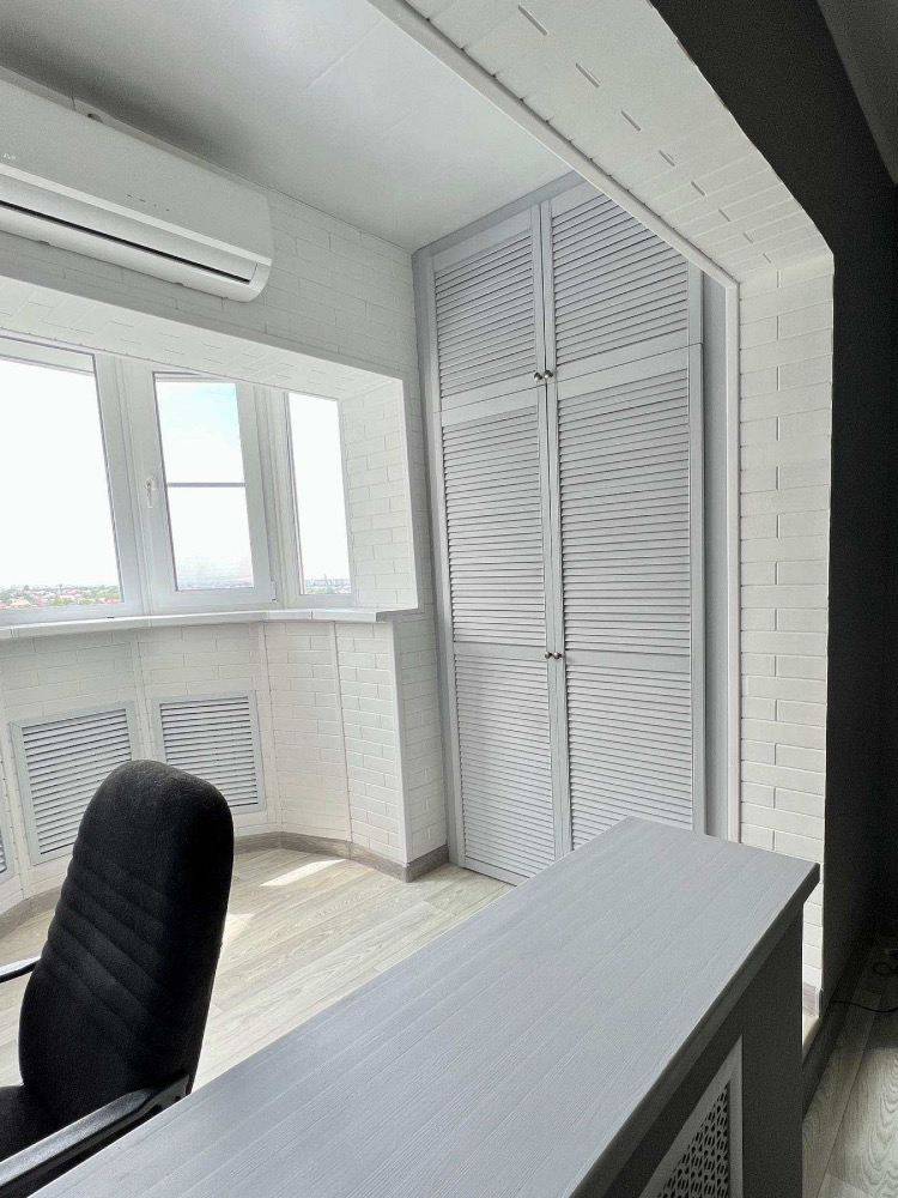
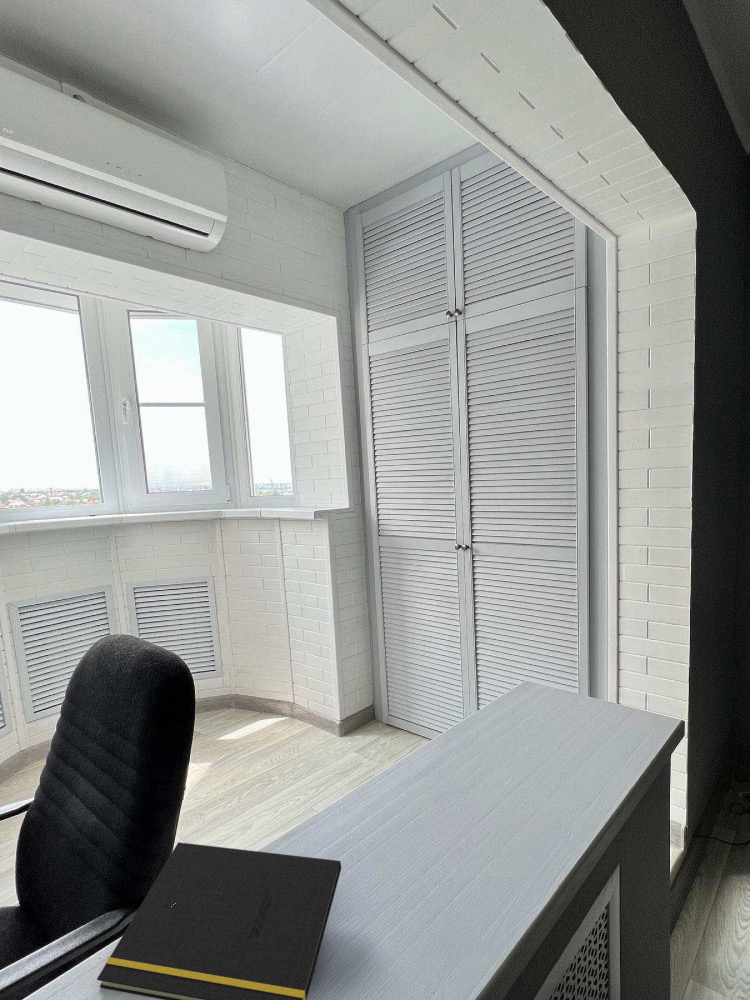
+ notepad [96,841,342,1000]
